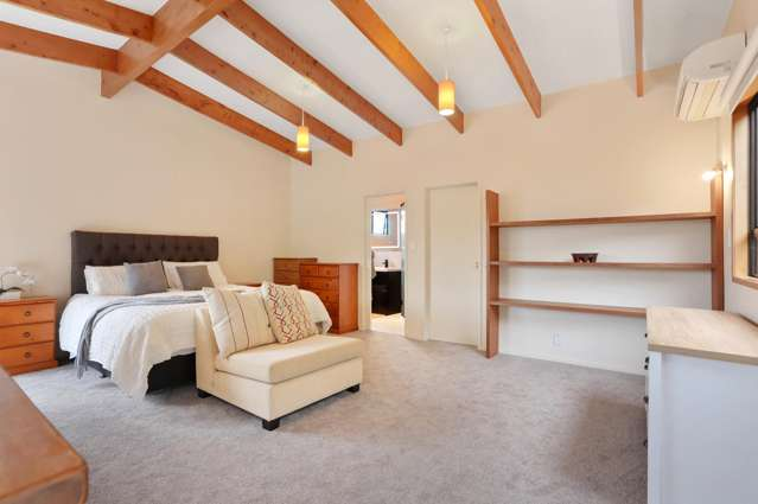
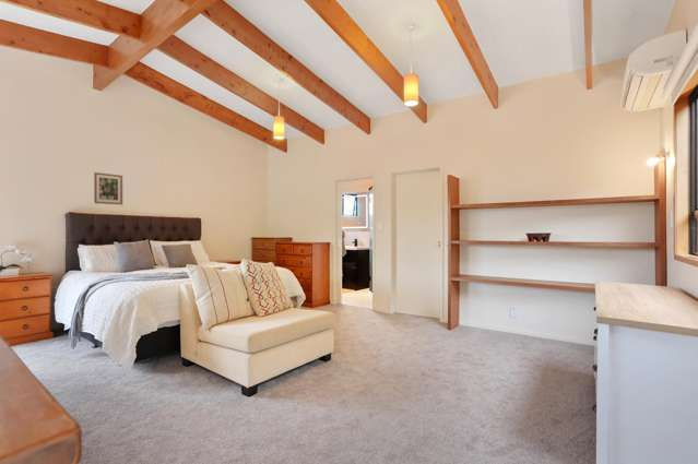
+ wall art [93,171,123,205]
